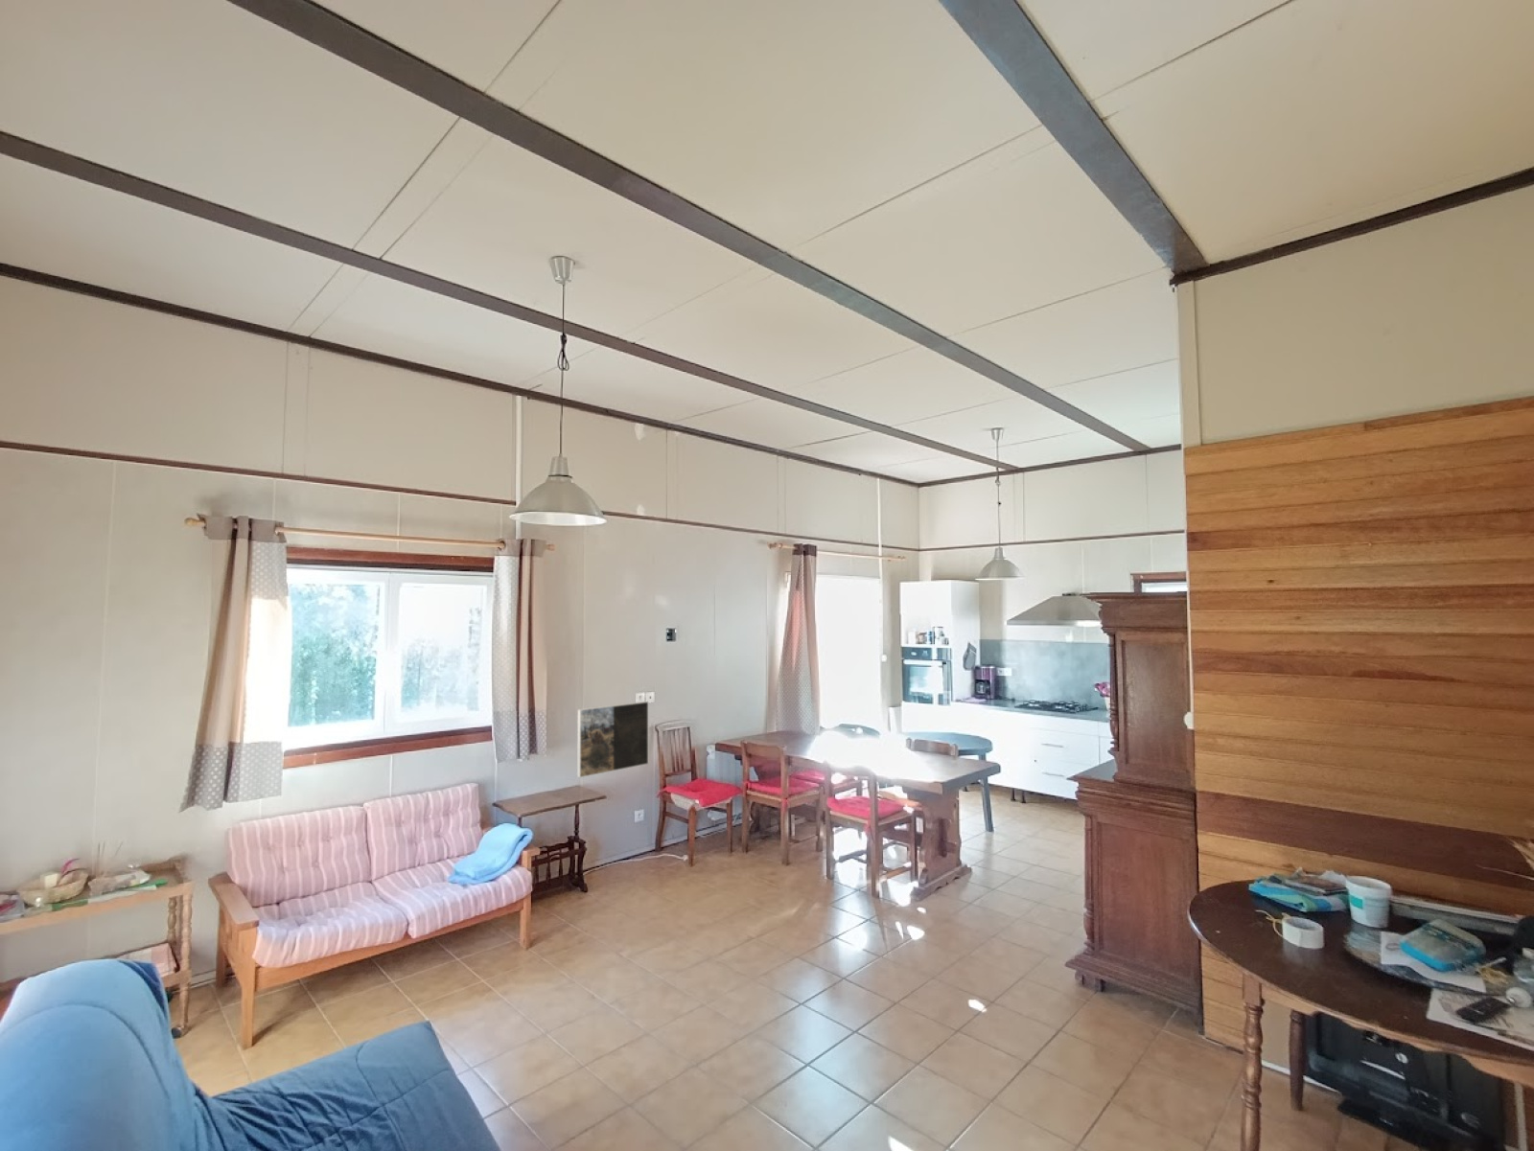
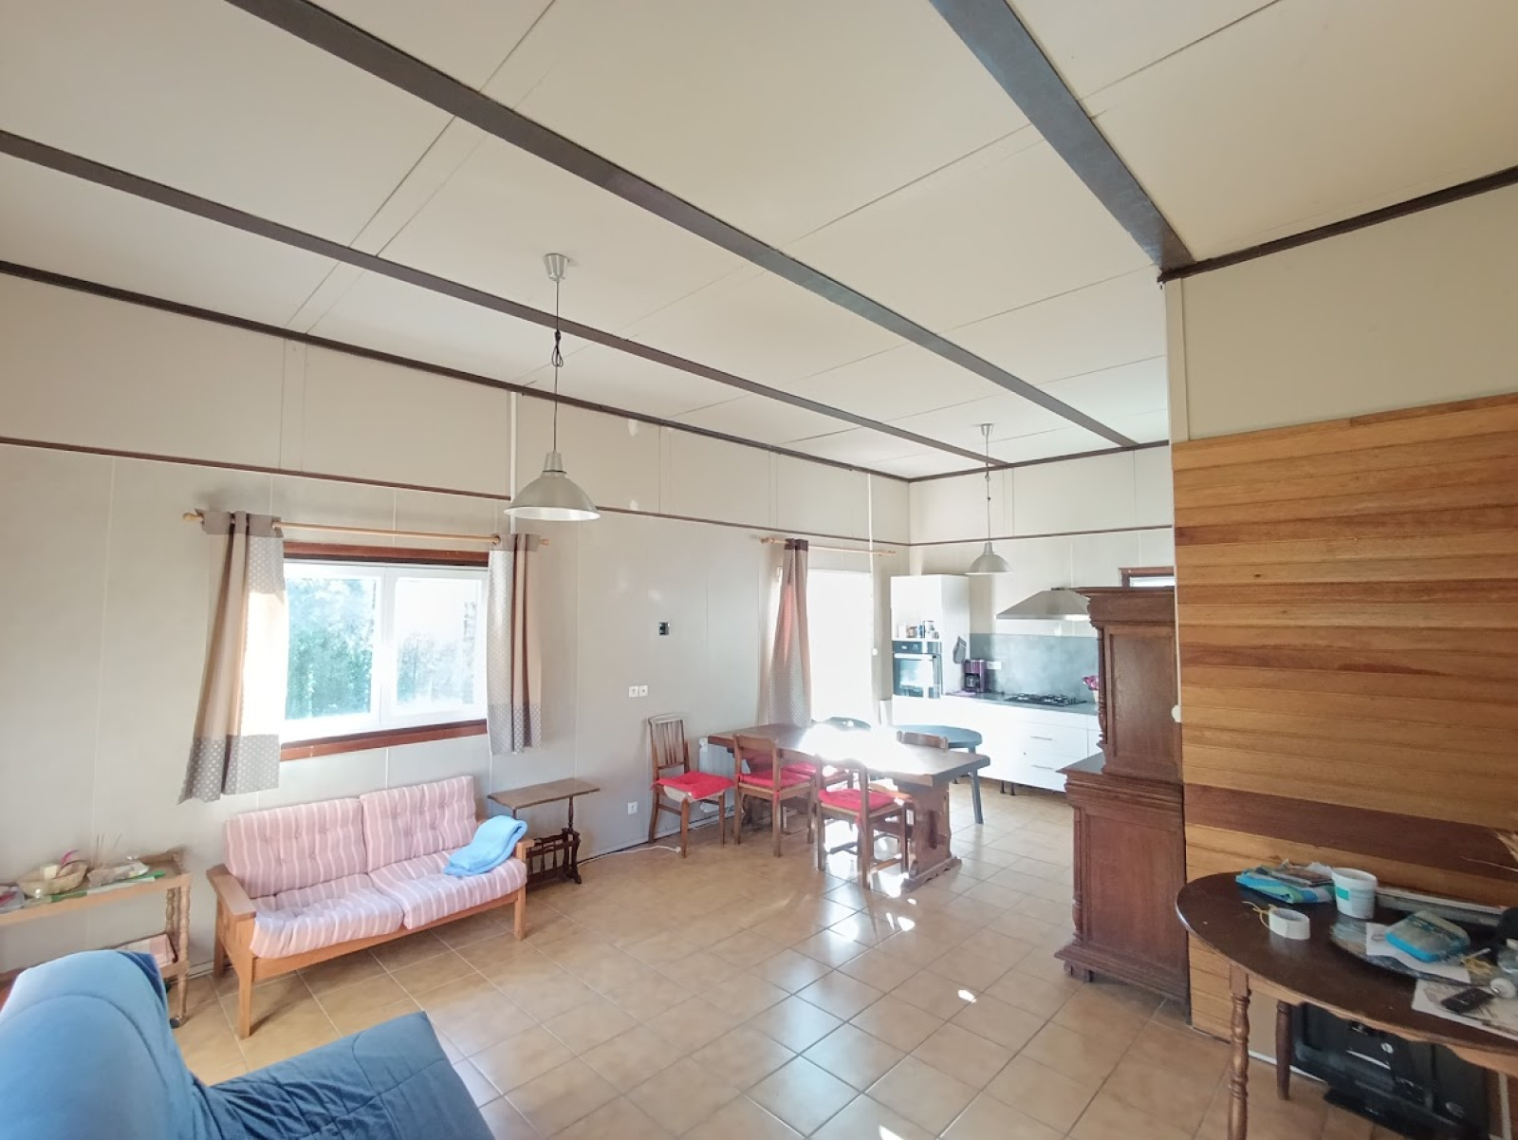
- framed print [576,700,650,779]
